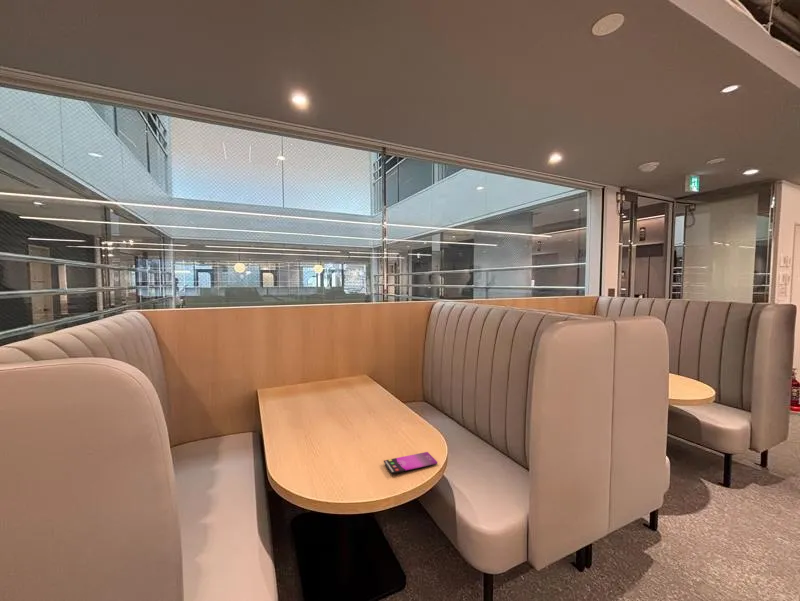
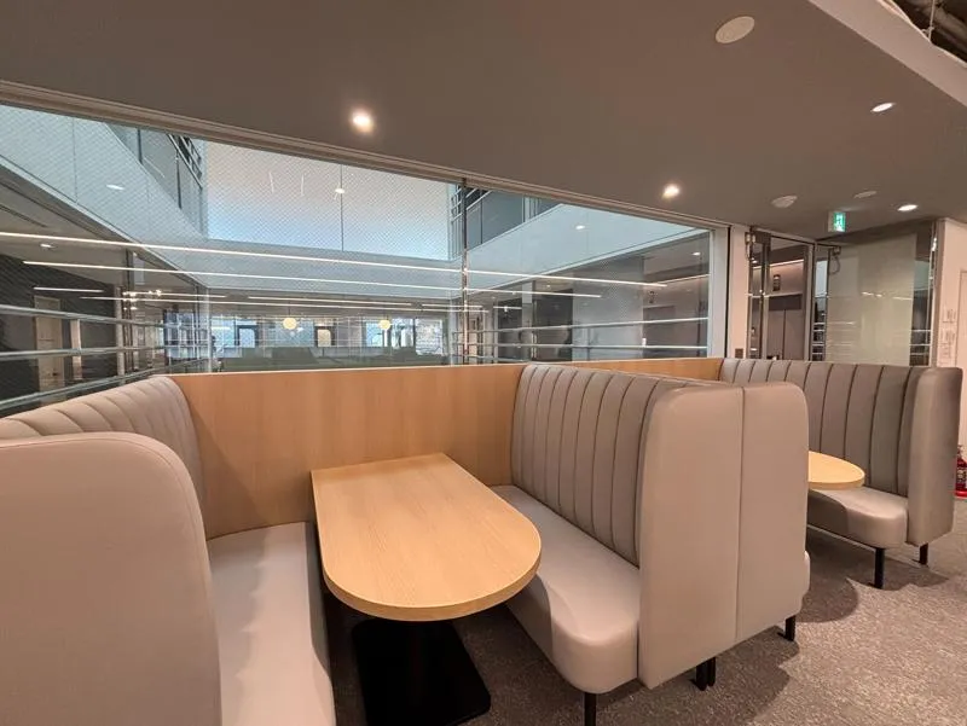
- smartphone [383,451,438,475]
